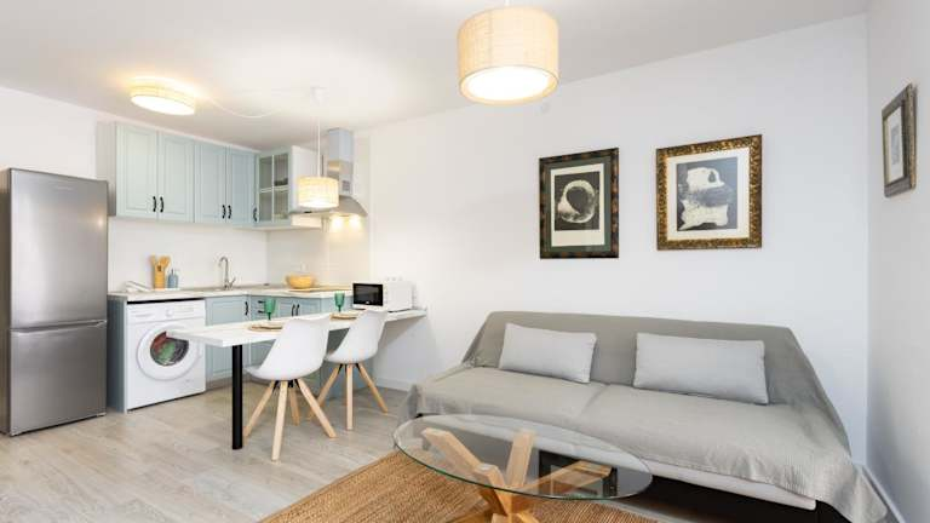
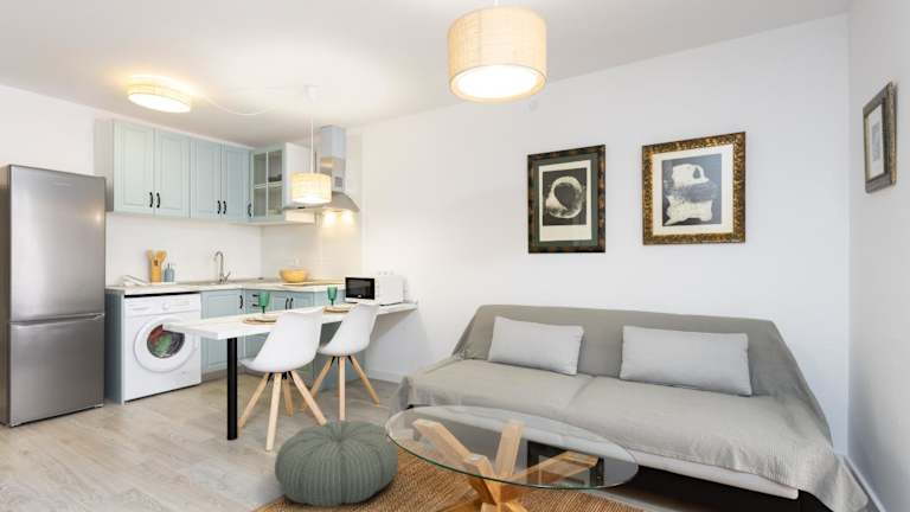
+ pouf [274,420,399,508]
